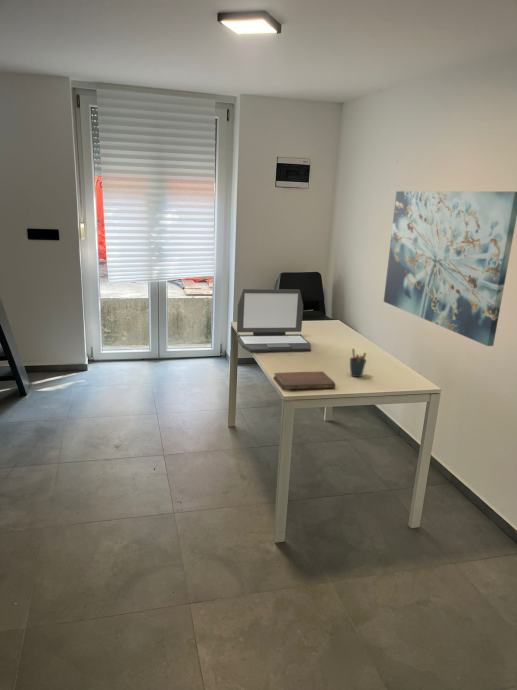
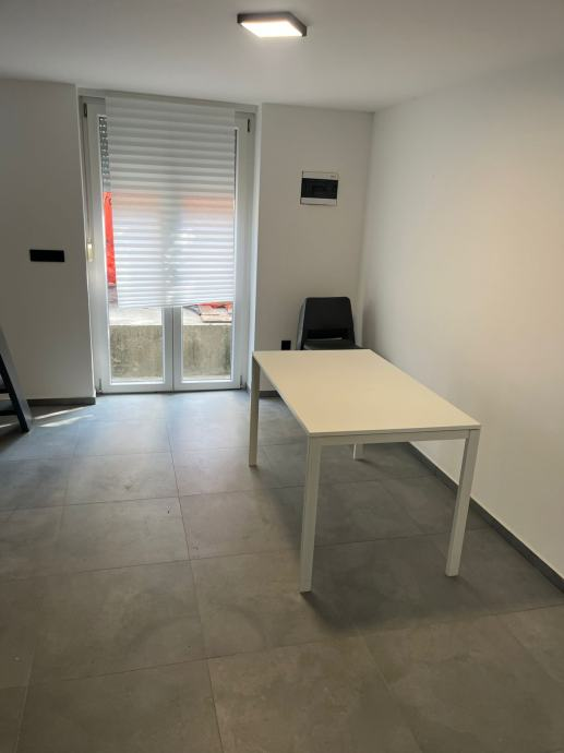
- notebook [272,370,336,391]
- pen holder [349,348,367,378]
- laptop [236,288,311,353]
- wall art [383,190,517,347]
